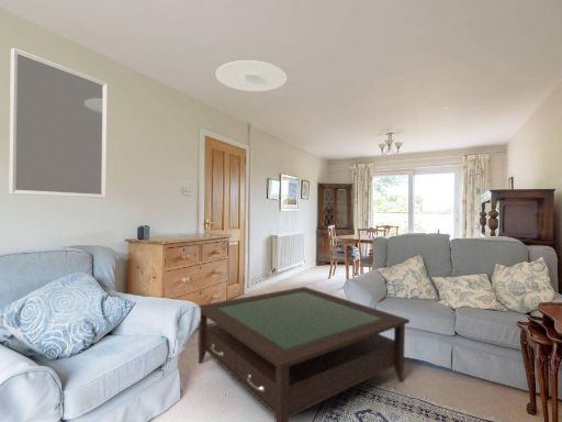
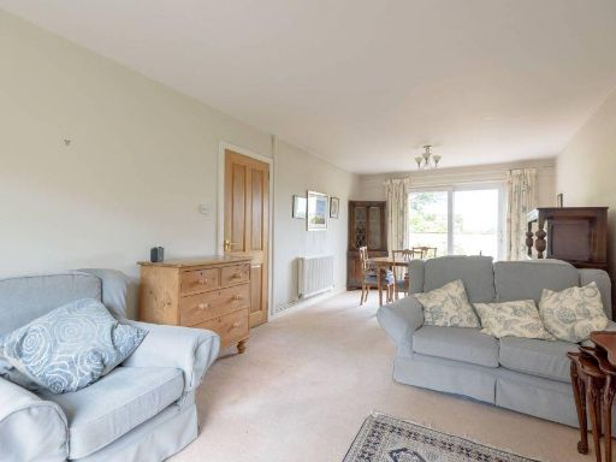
- coffee table [196,286,411,422]
- home mirror [8,47,109,199]
- ceiling light [215,59,288,92]
